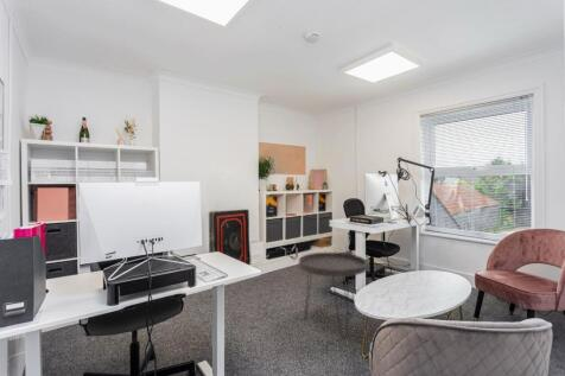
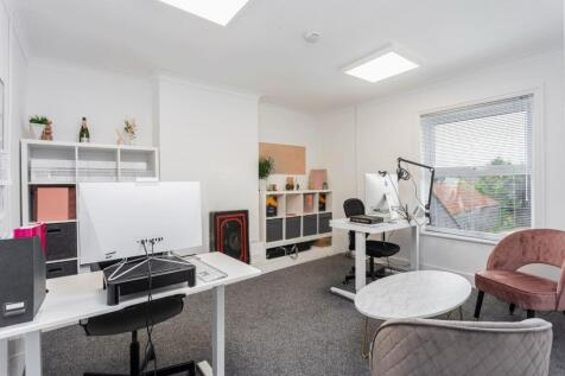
- side table [298,251,369,339]
